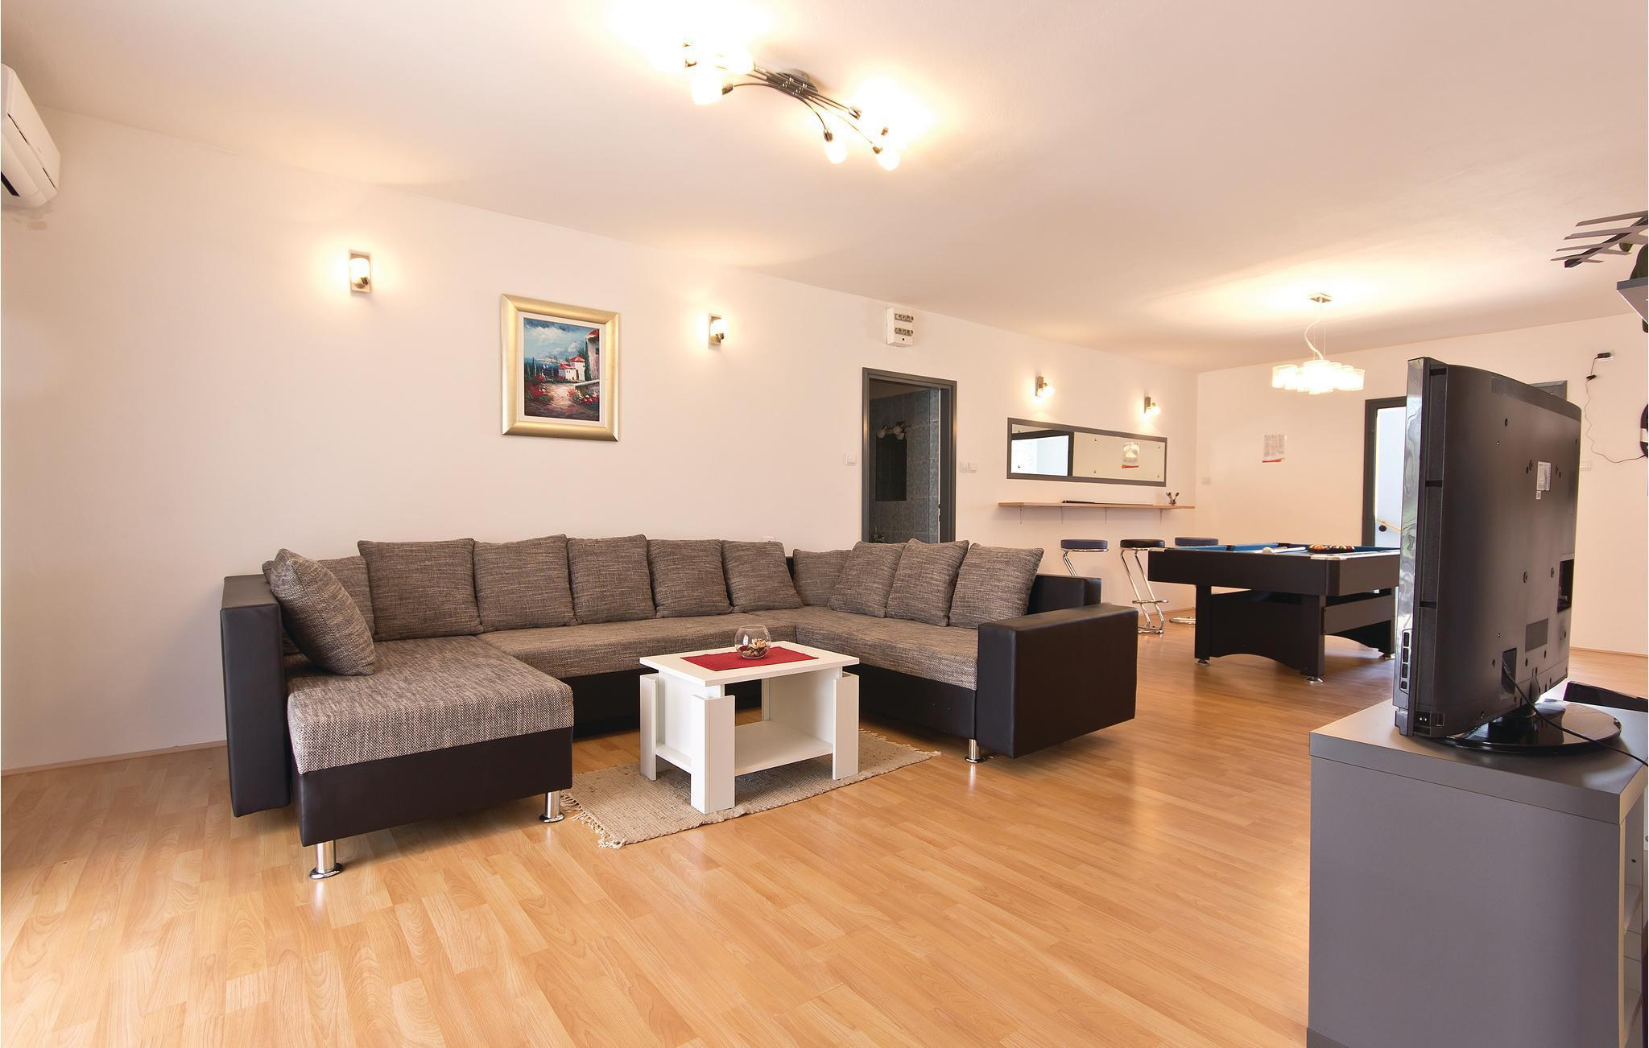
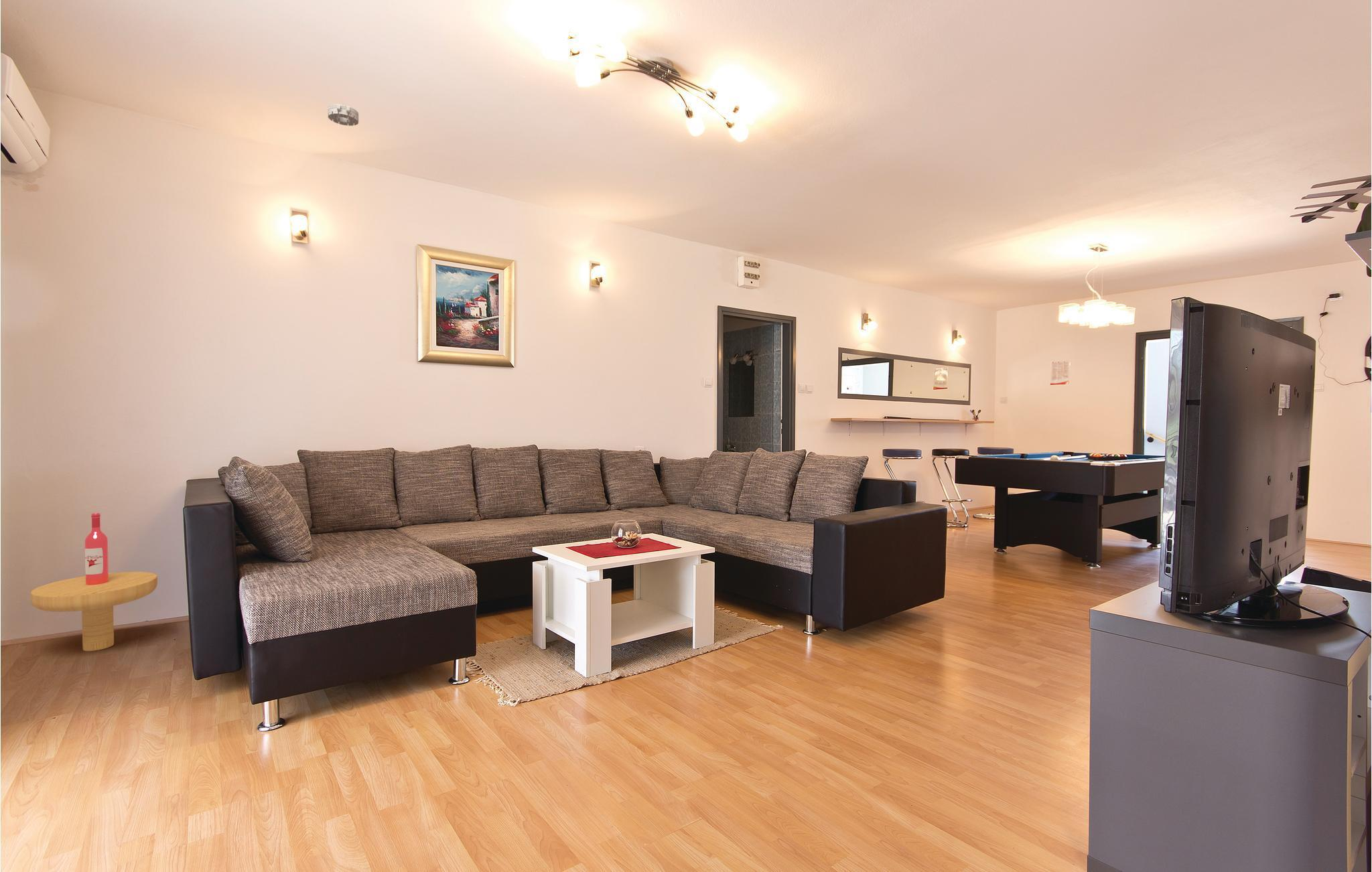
+ smoke detector [327,103,359,127]
+ side table [30,512,158,652]
